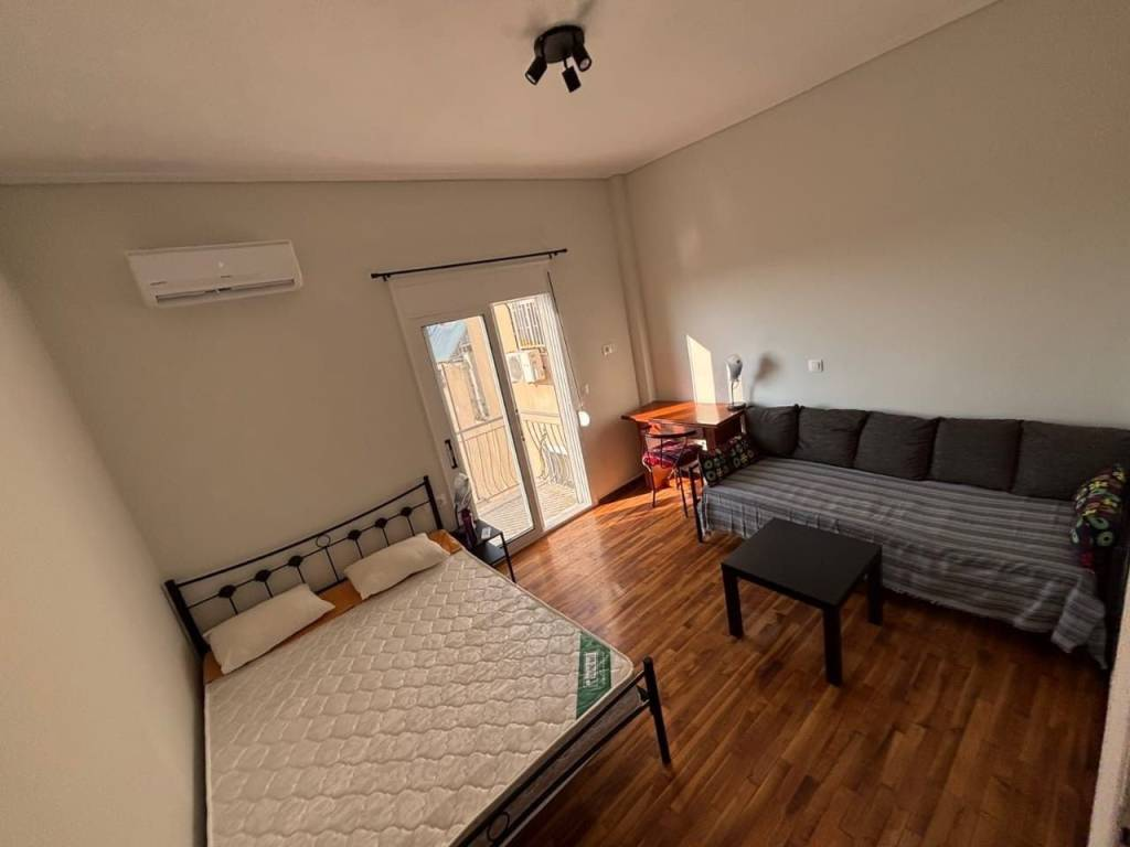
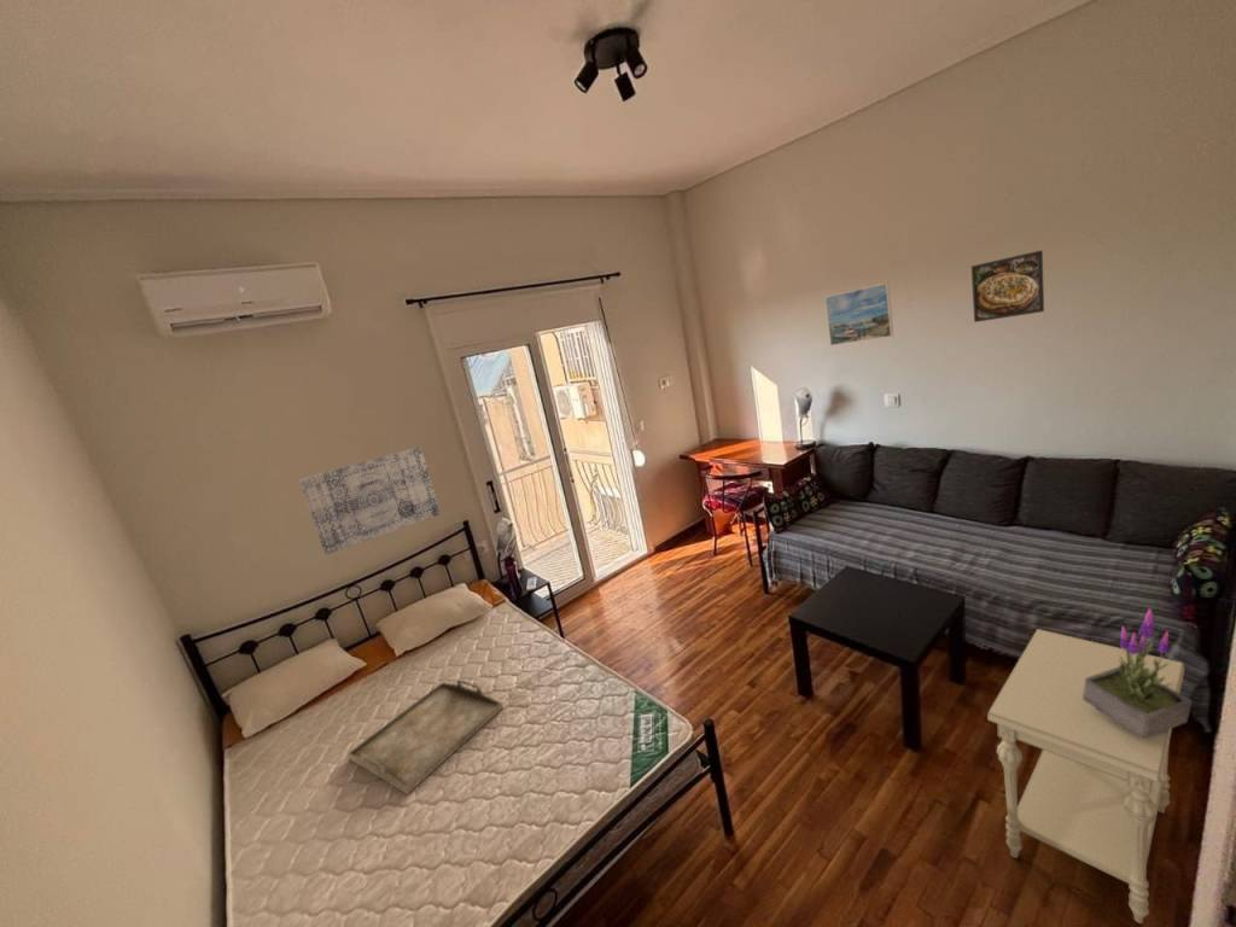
+ wall art [298,445,442,556]
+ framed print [824,281,894,346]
+ serving tray [346,678,505,795]
+ side table [986,628,1185,925]
+ potted plant [1083,607,1194,737]
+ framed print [970,249,1045,323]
